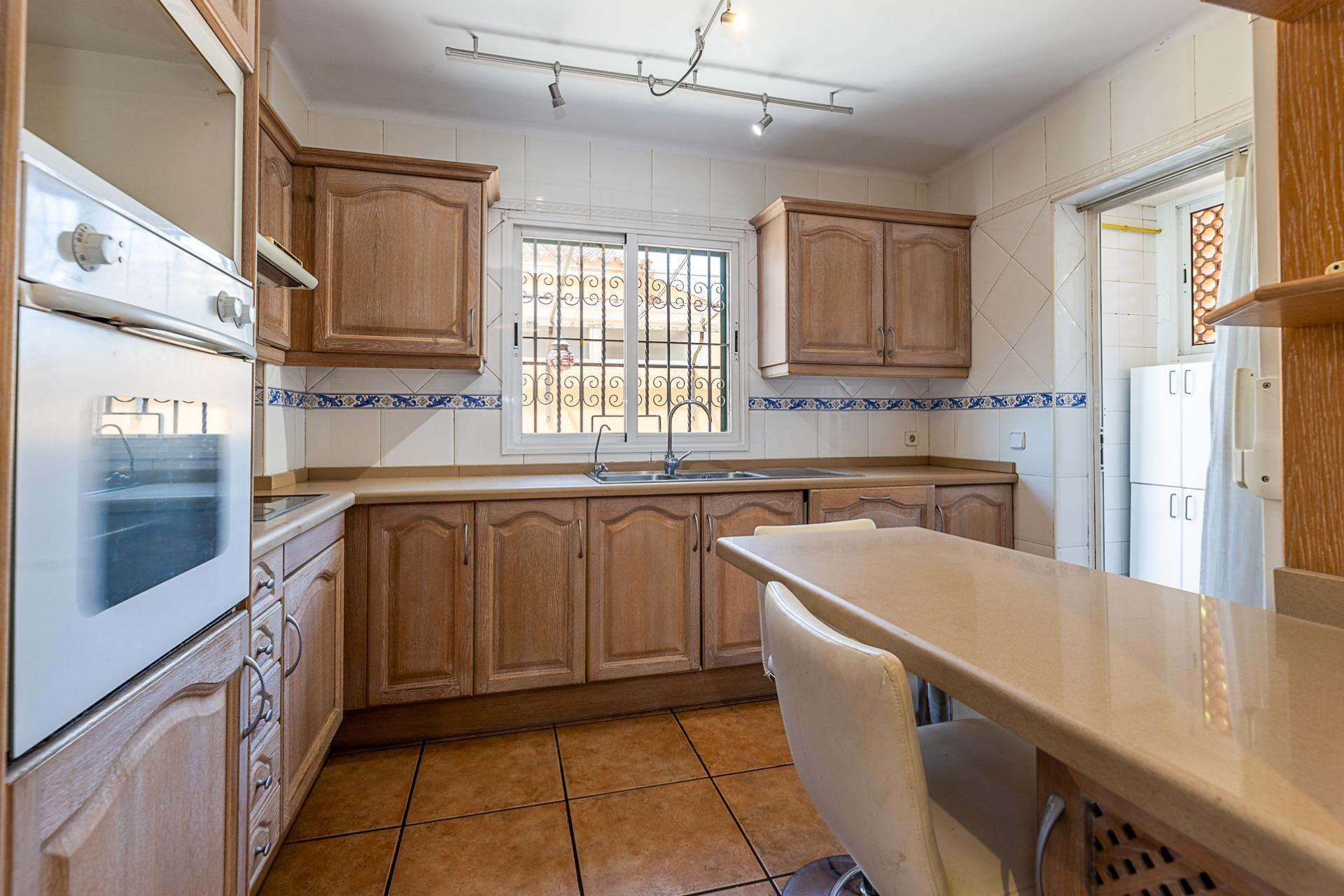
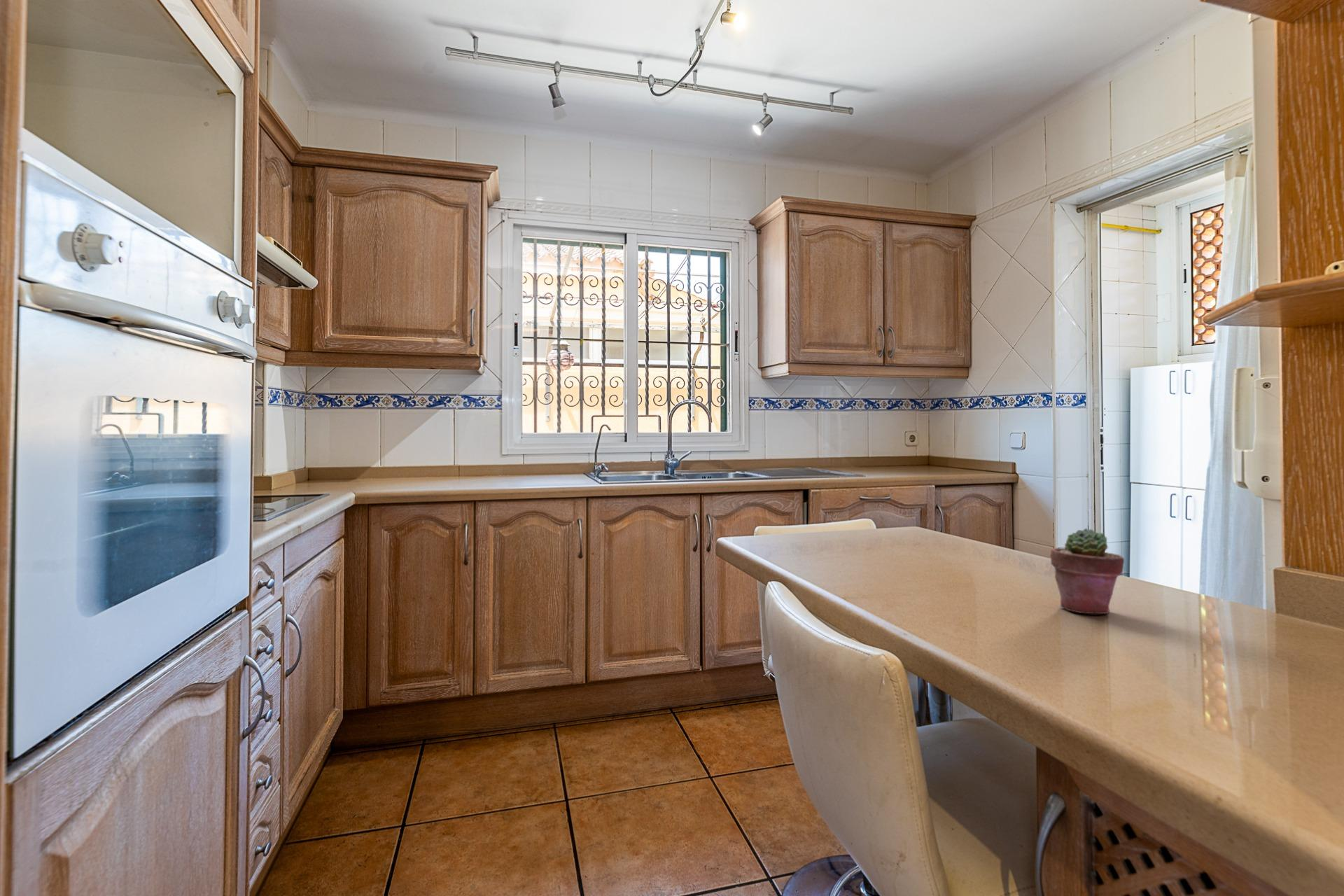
+ potted succulent [1049,527,1125,615]
